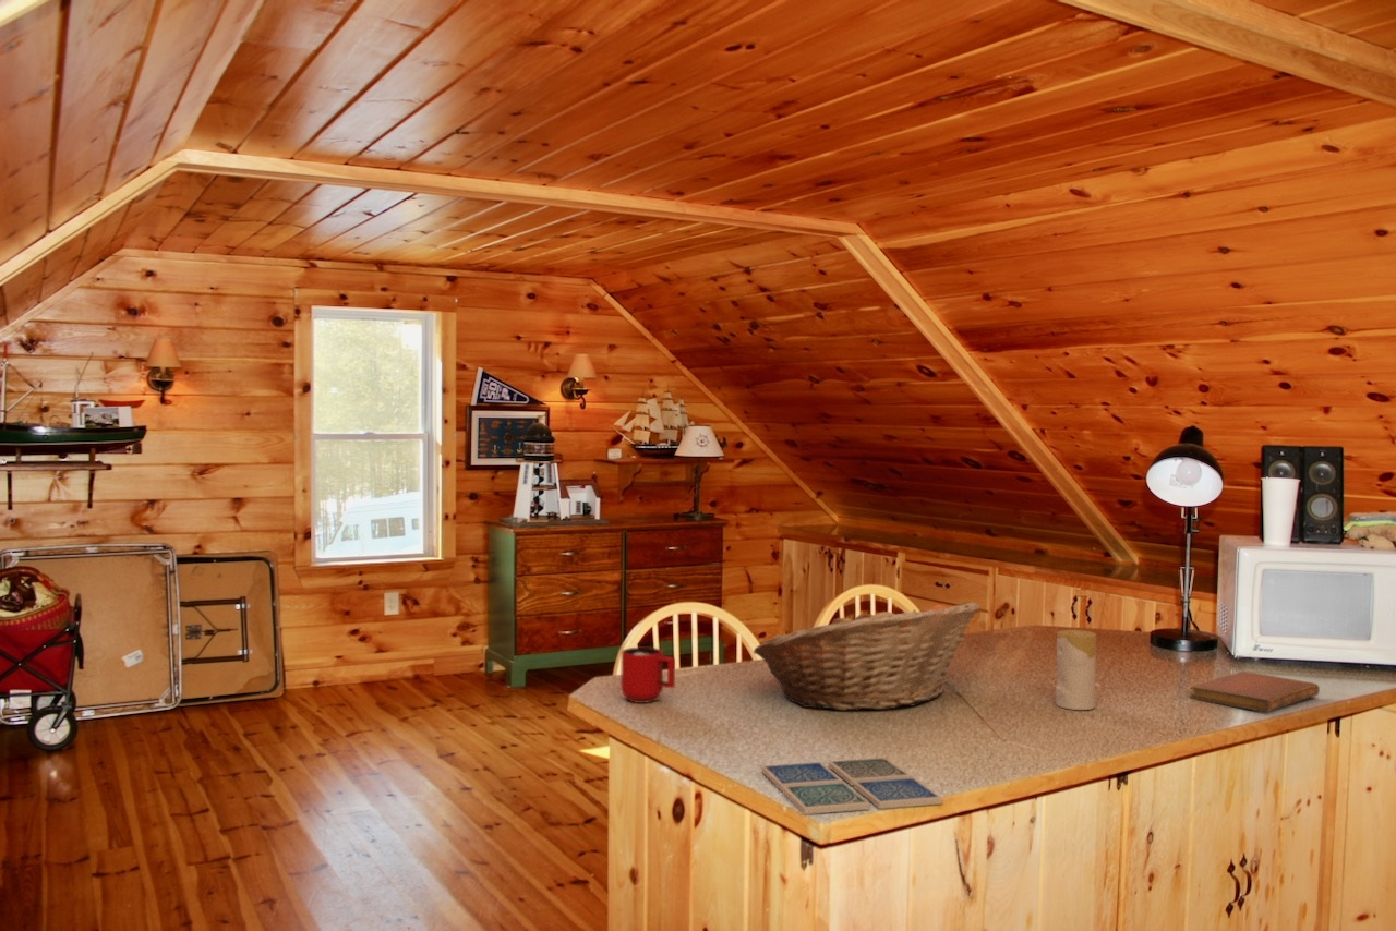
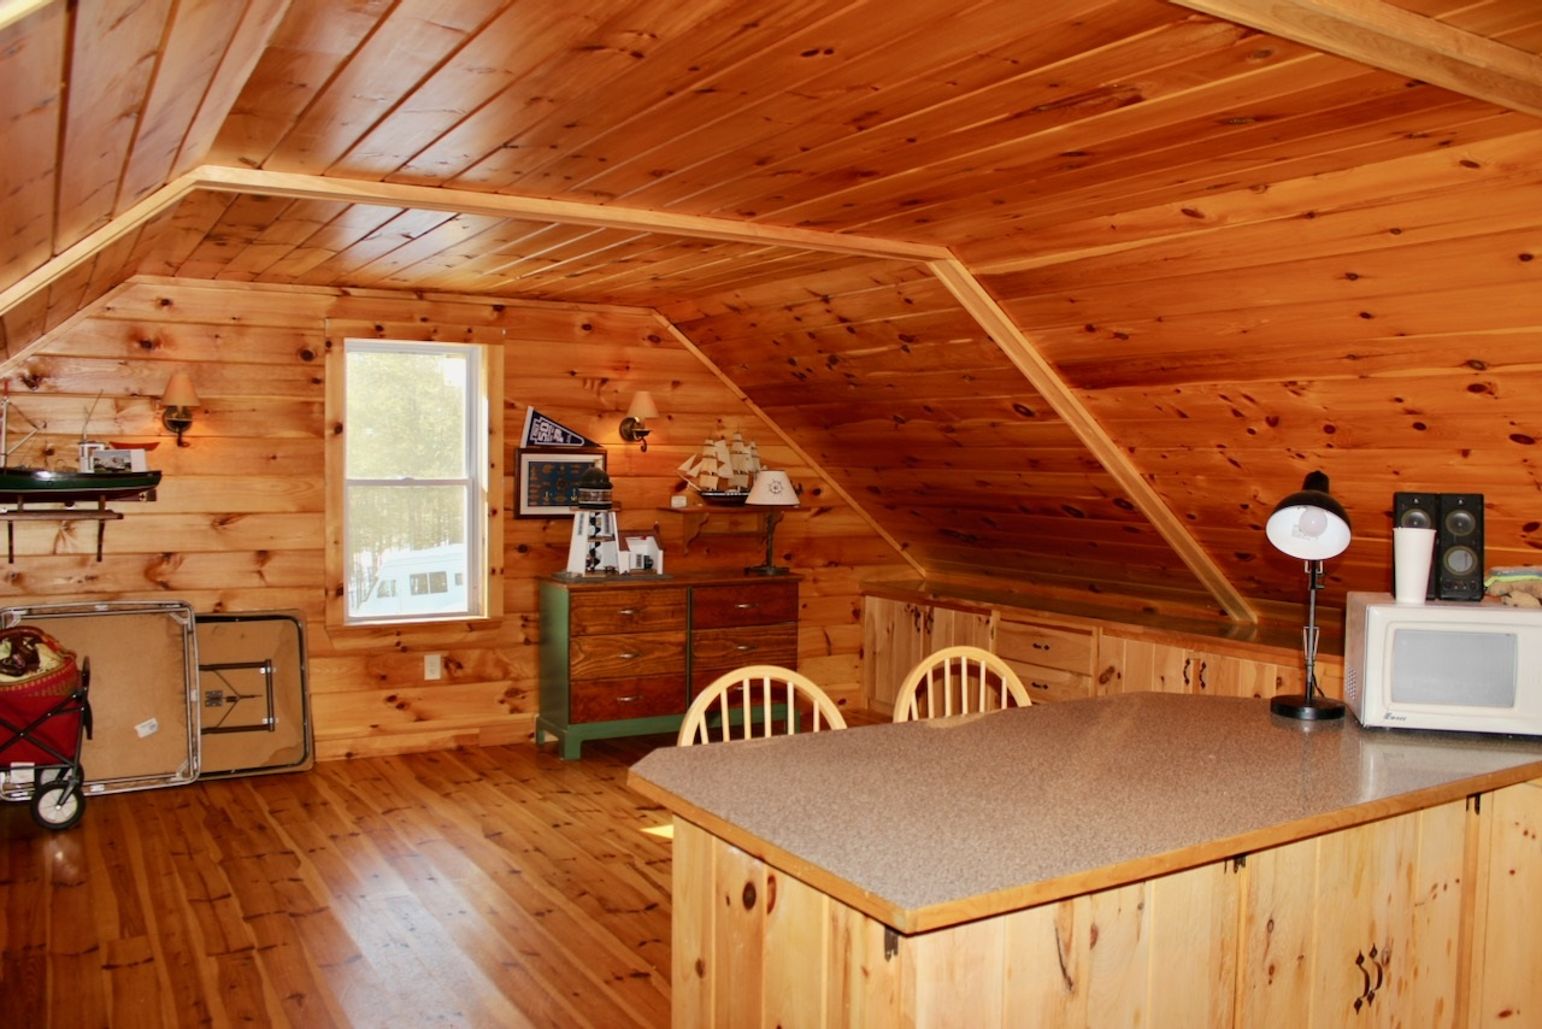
- mug [619,646,676,704]
- drink coaster [760,757,943,815]
- fruit basket [753,601,980,712]
- notebook [1189,670,1321,713]
- candle [1055,629,1097,711]
